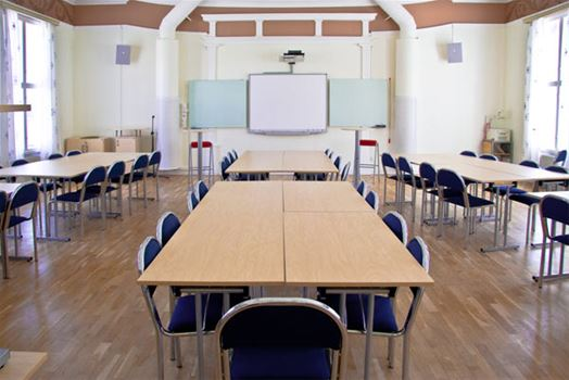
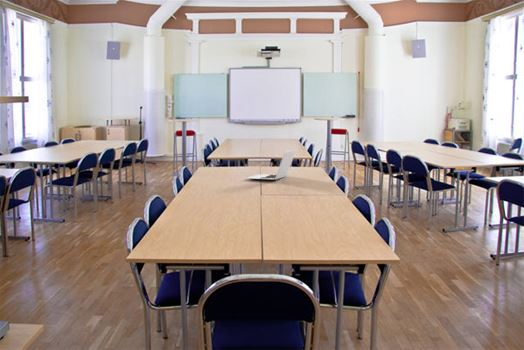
+ laptop [246,149,297,181]
